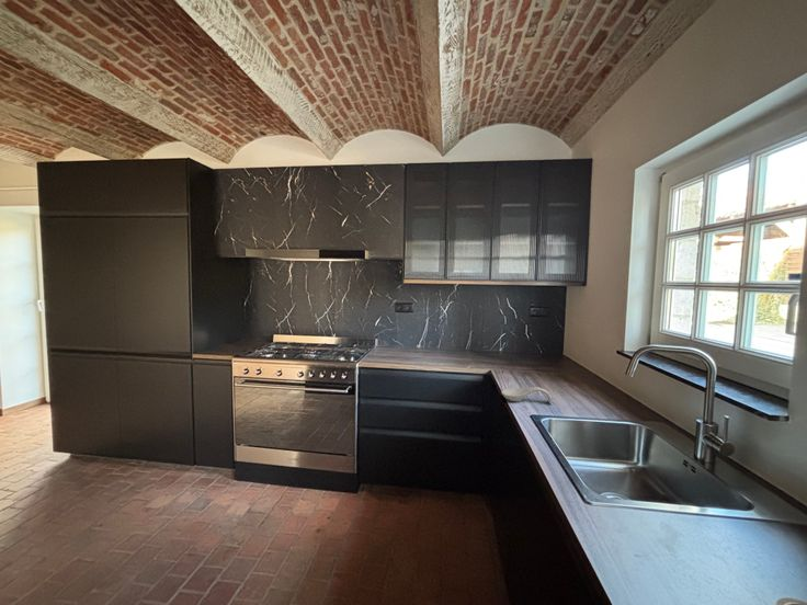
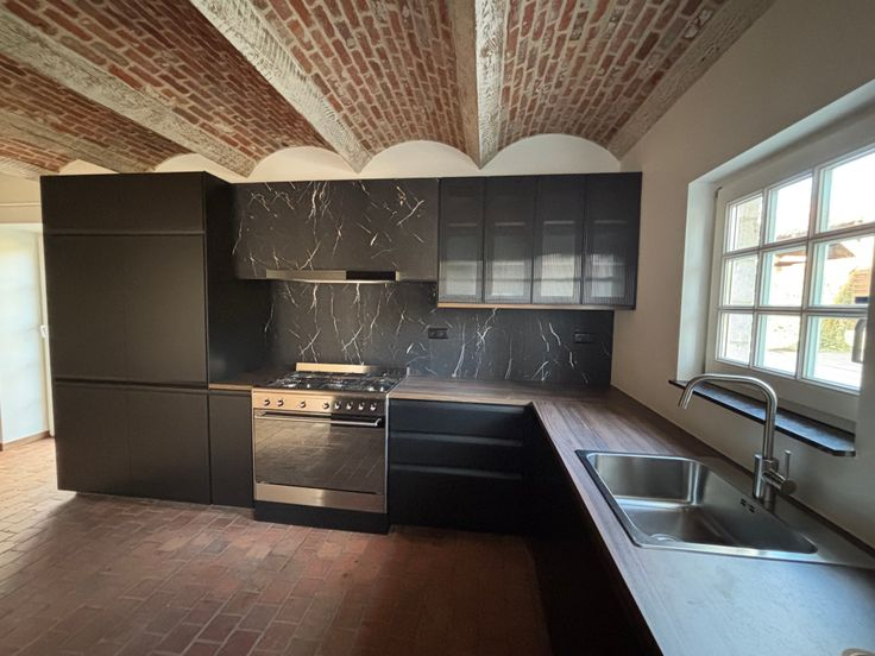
- spoon rest [501,386,553,406]
